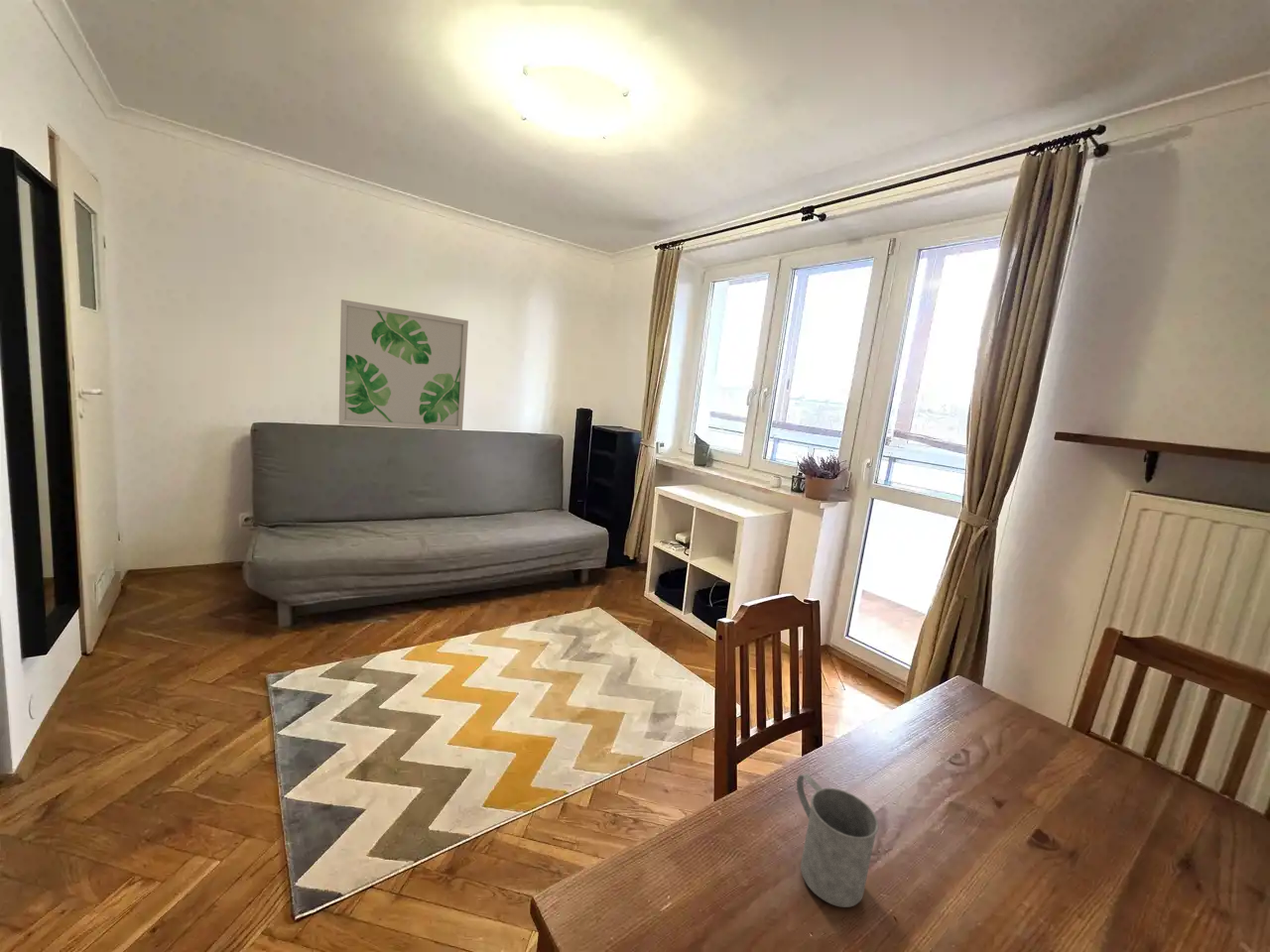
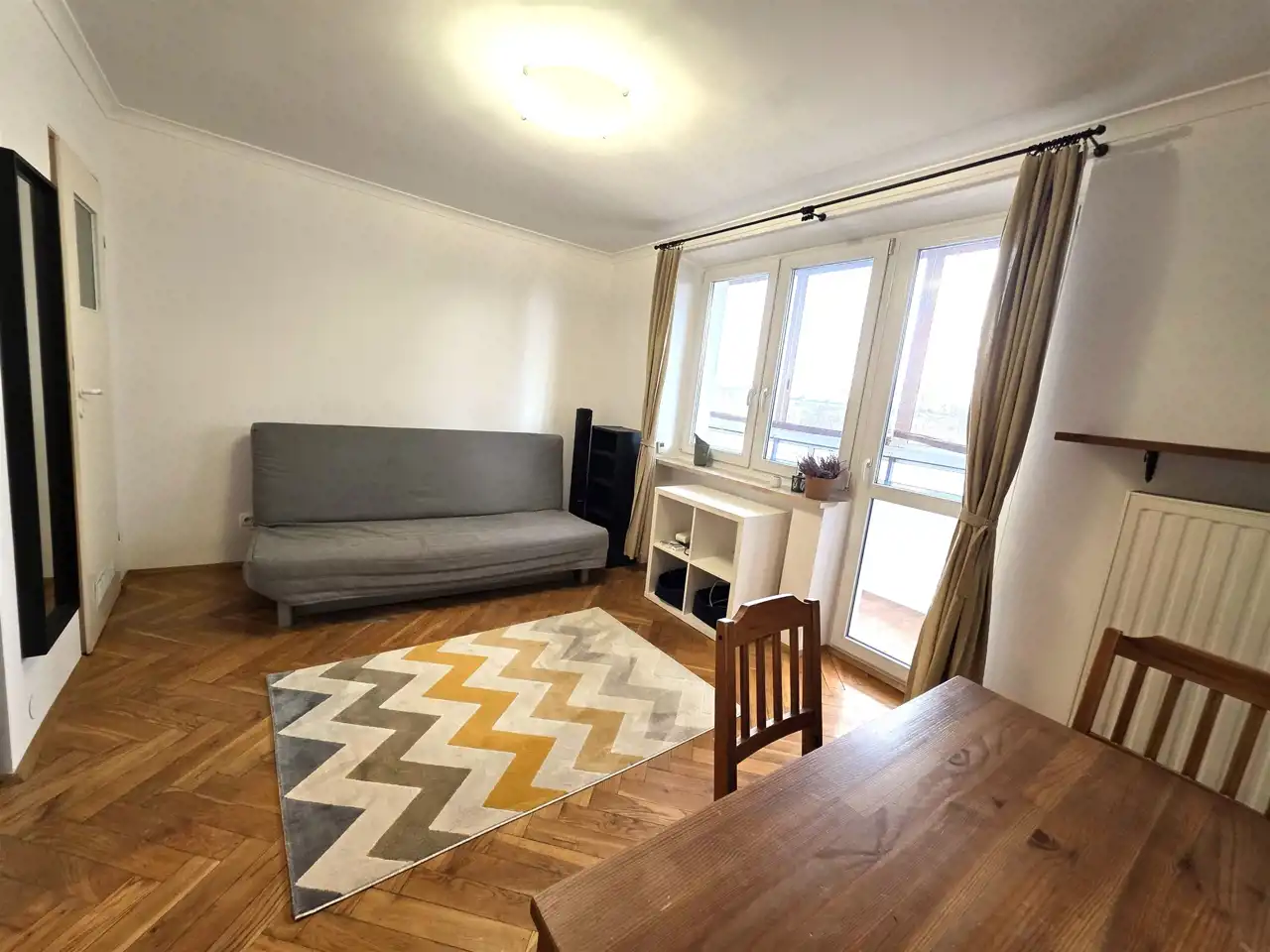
- wall art [338,298,469,431]
- mug [796,773,880,908]
